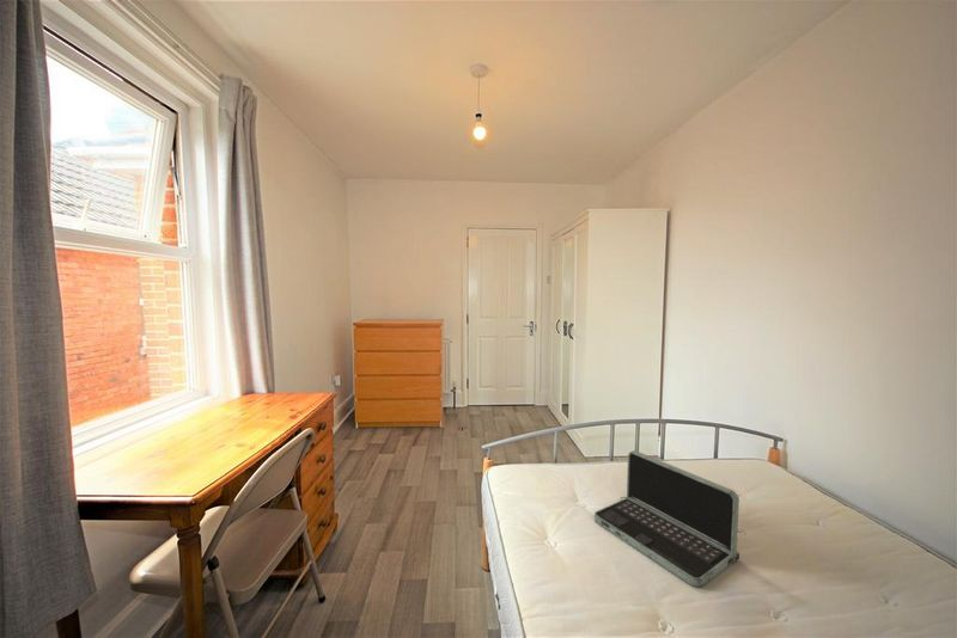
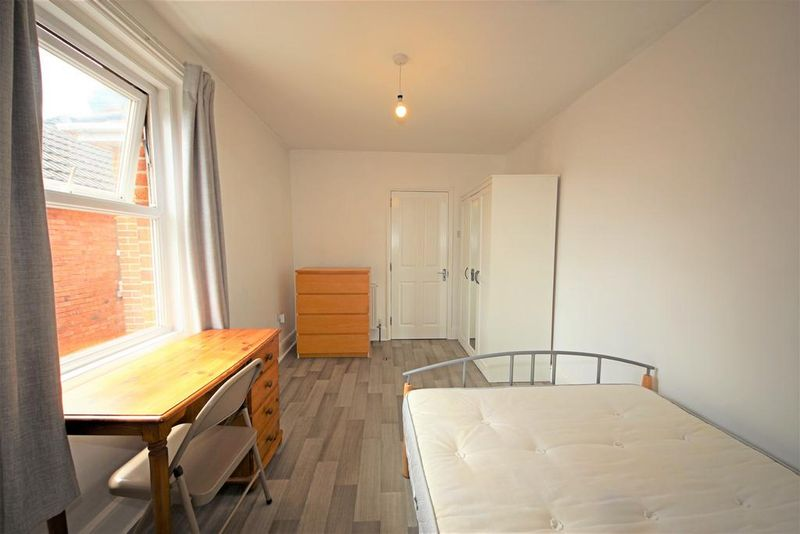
- laptop [593,449,740,588]
